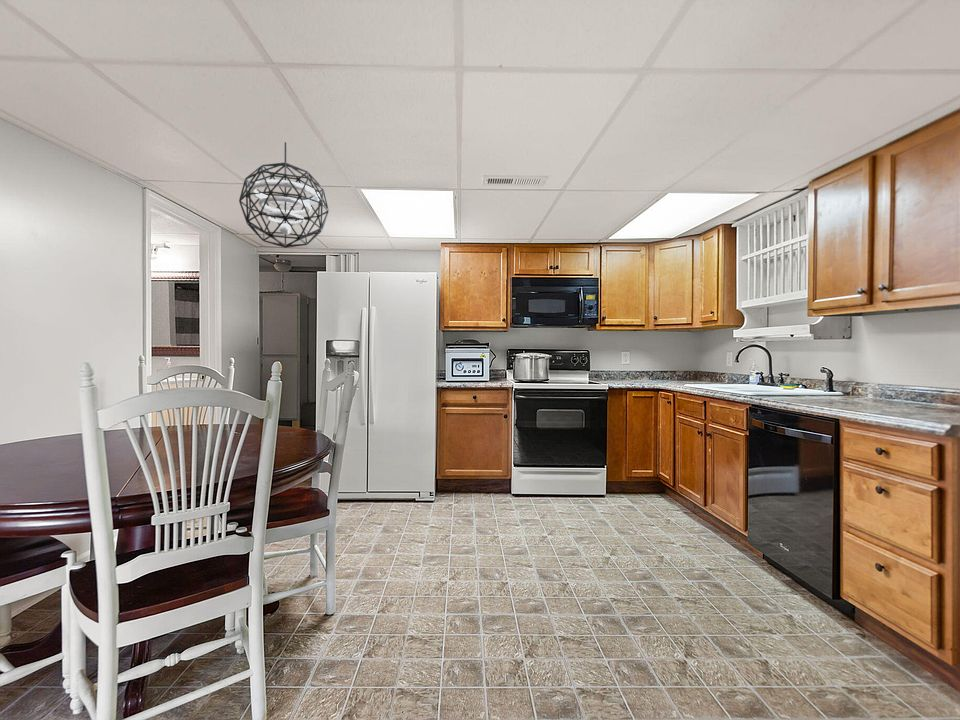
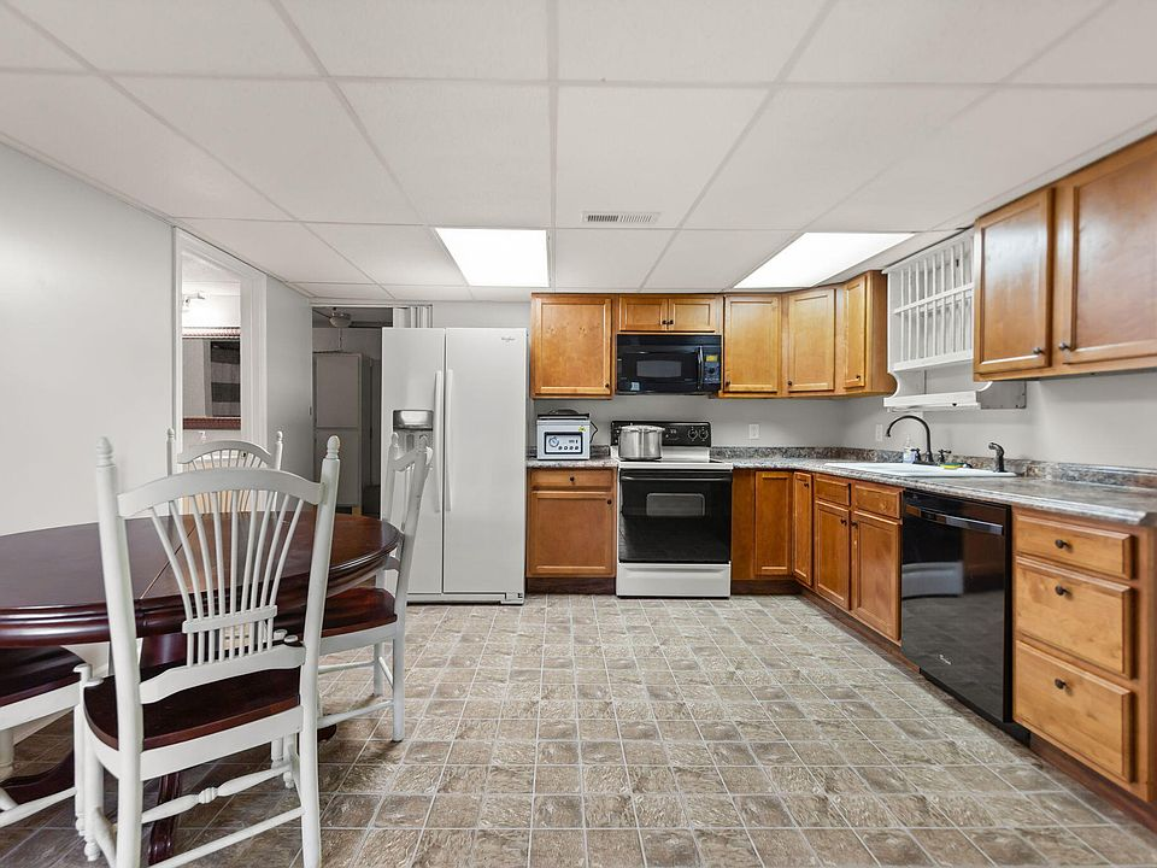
- pendant light [238,141,330,249]
